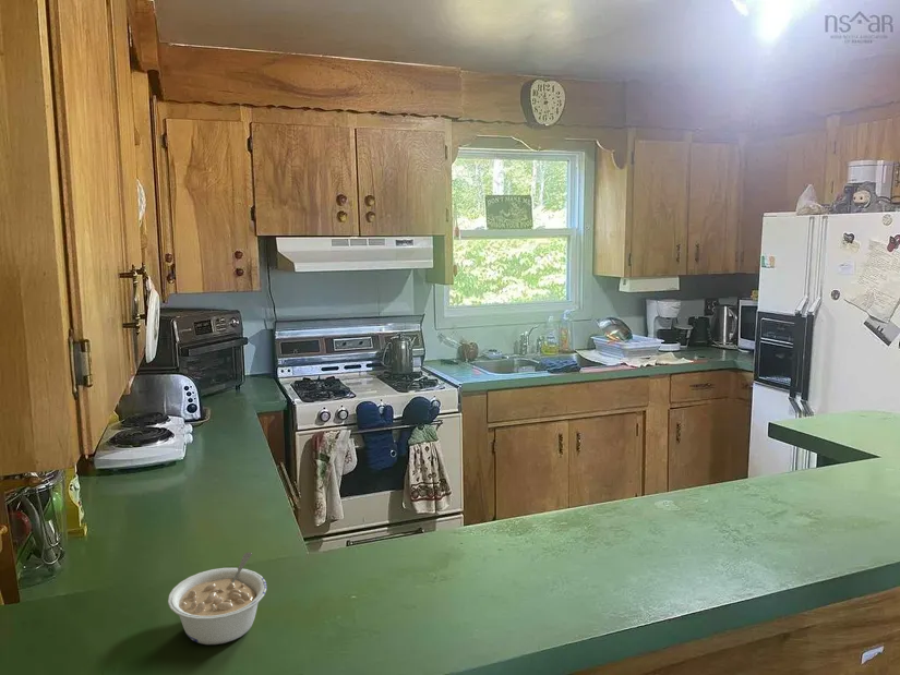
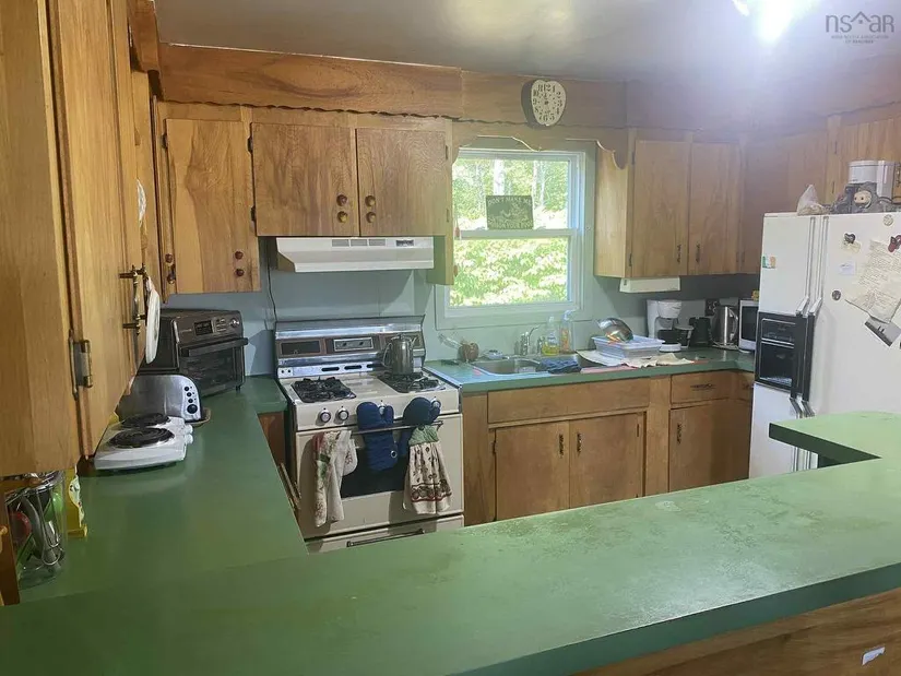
- legume [167,552,268,646]
